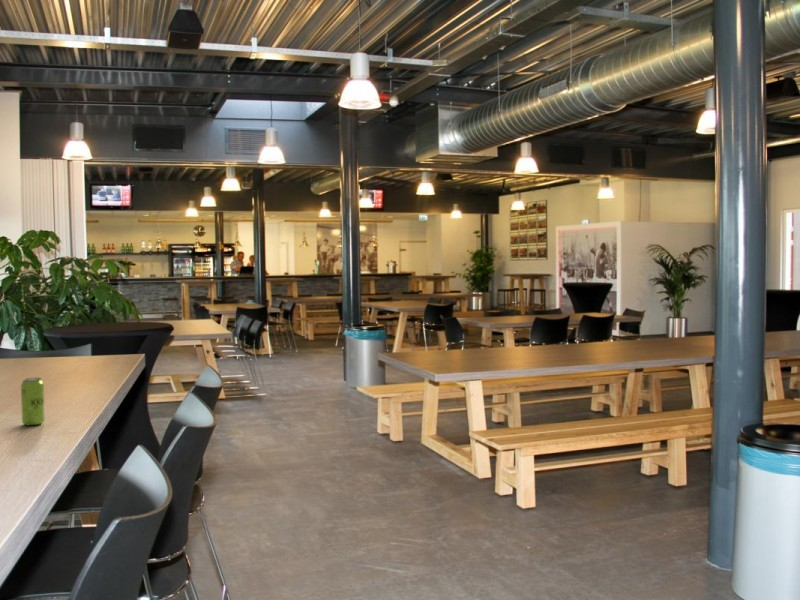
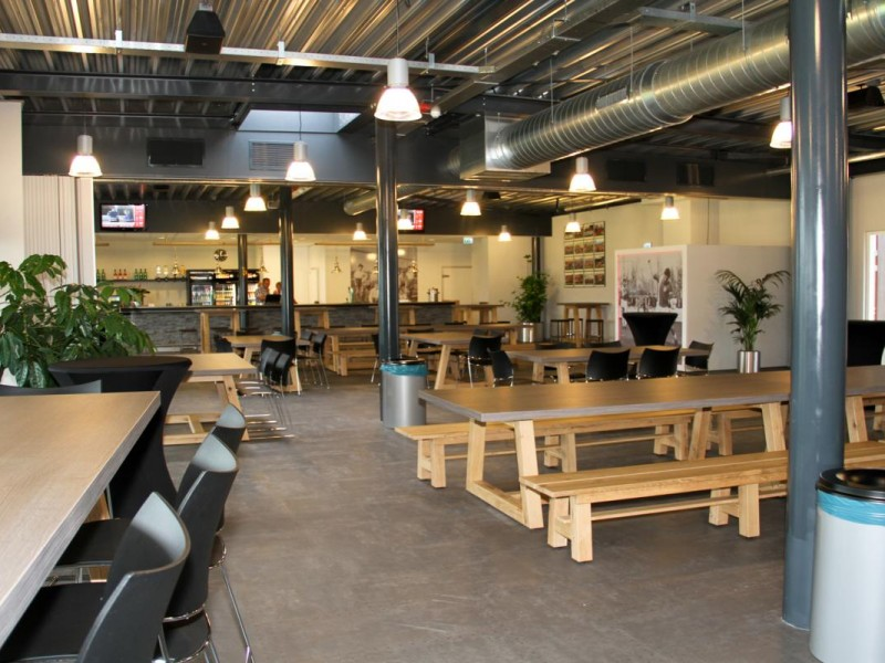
- beverage can [20,377,46,426]
